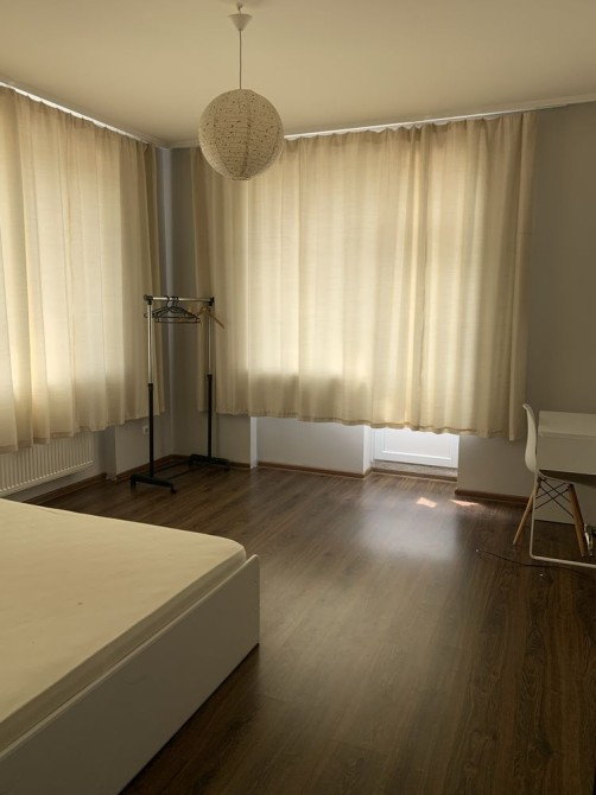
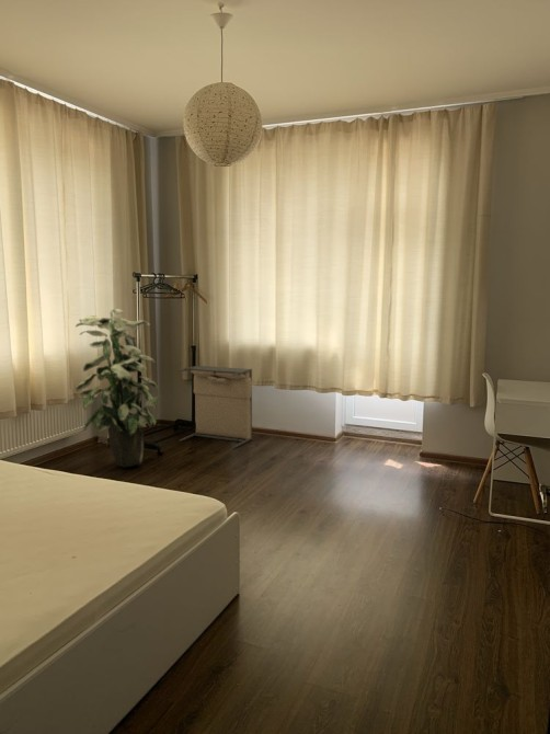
+ laundry hamper [177,364,253,449]
+ indoor plant [75,308,162,469]
